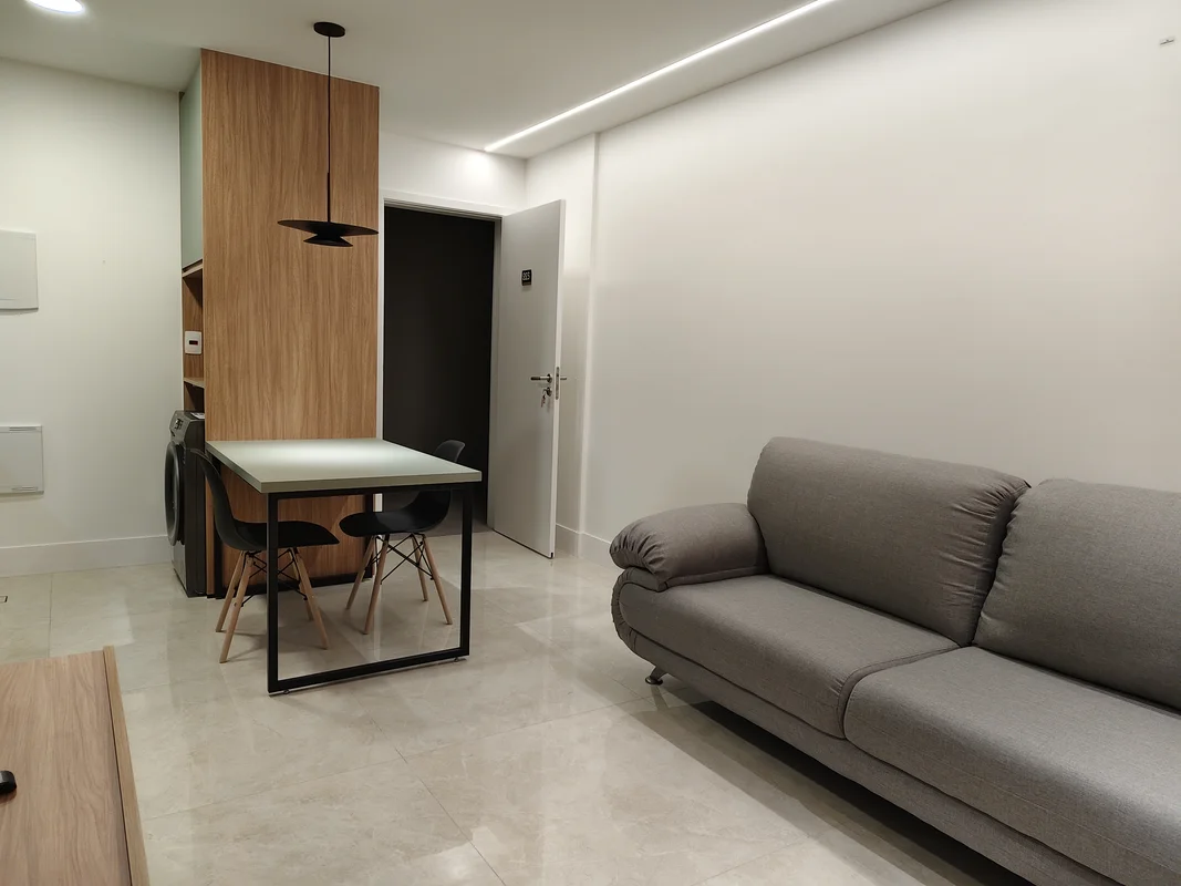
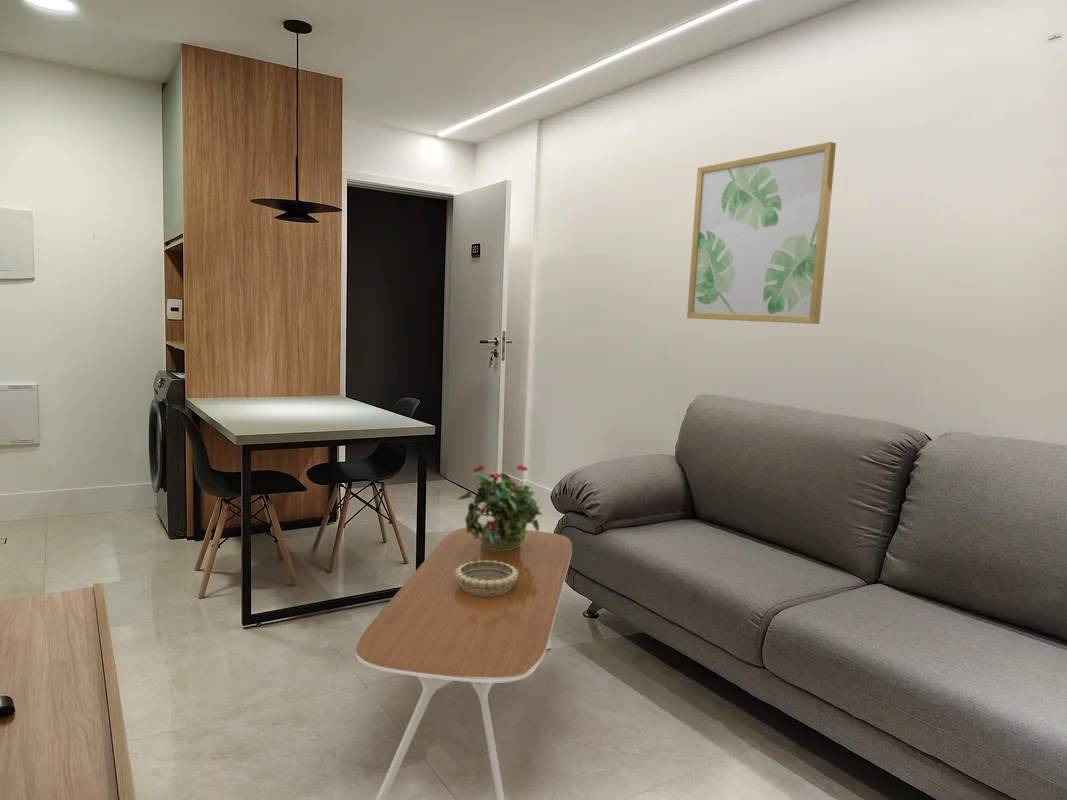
+ decorative bowl [455,561,518,595]
+ wall art [686,141,837,325]
+ potted plant [456,464,544,551]
+ coffee table [355,526,573,800]
